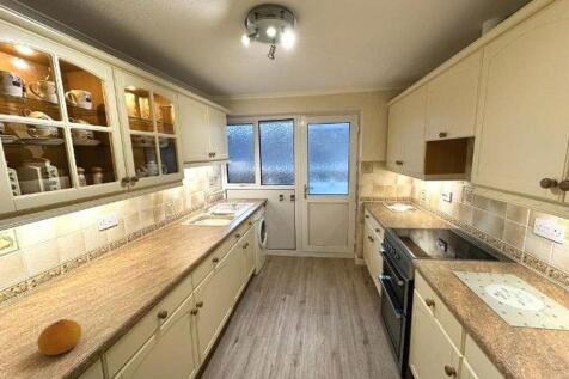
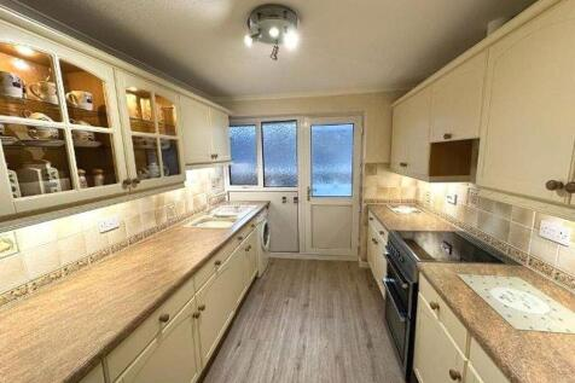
- fruit [36,318,82,356]
